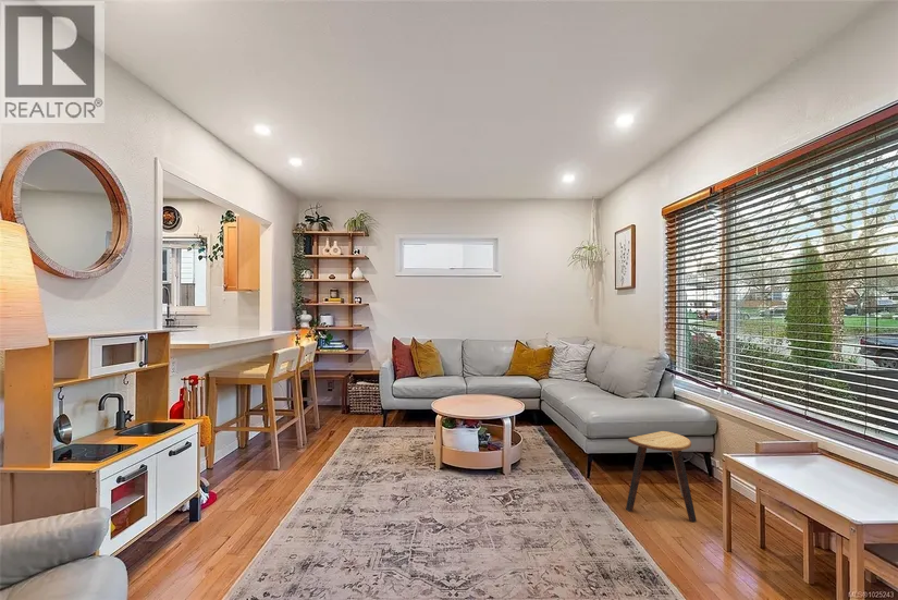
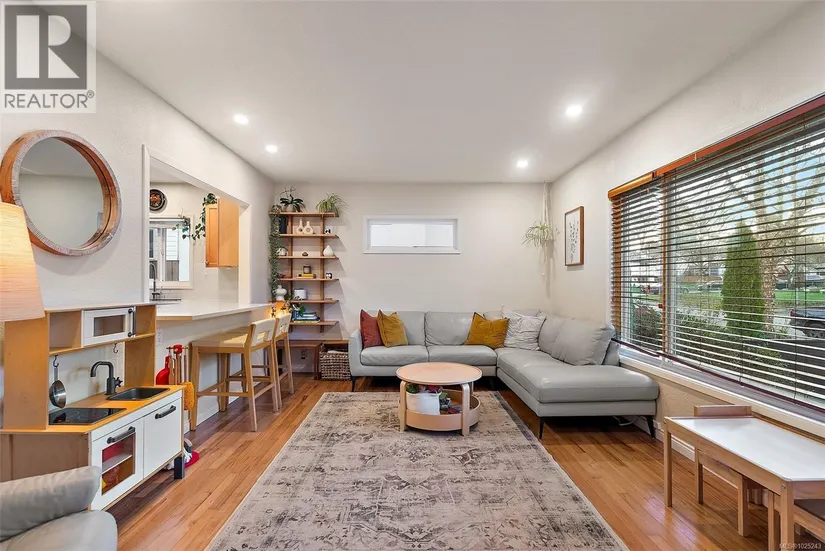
- stool [625,430,698,524]
